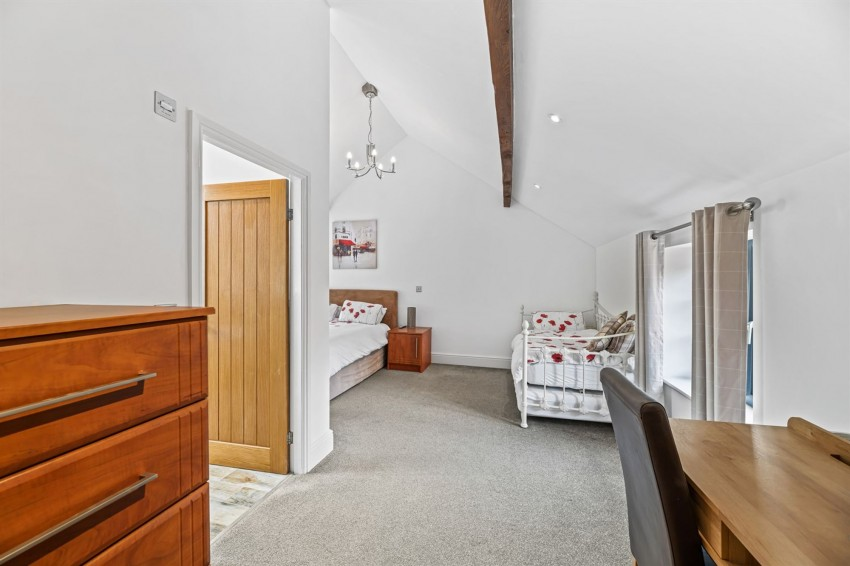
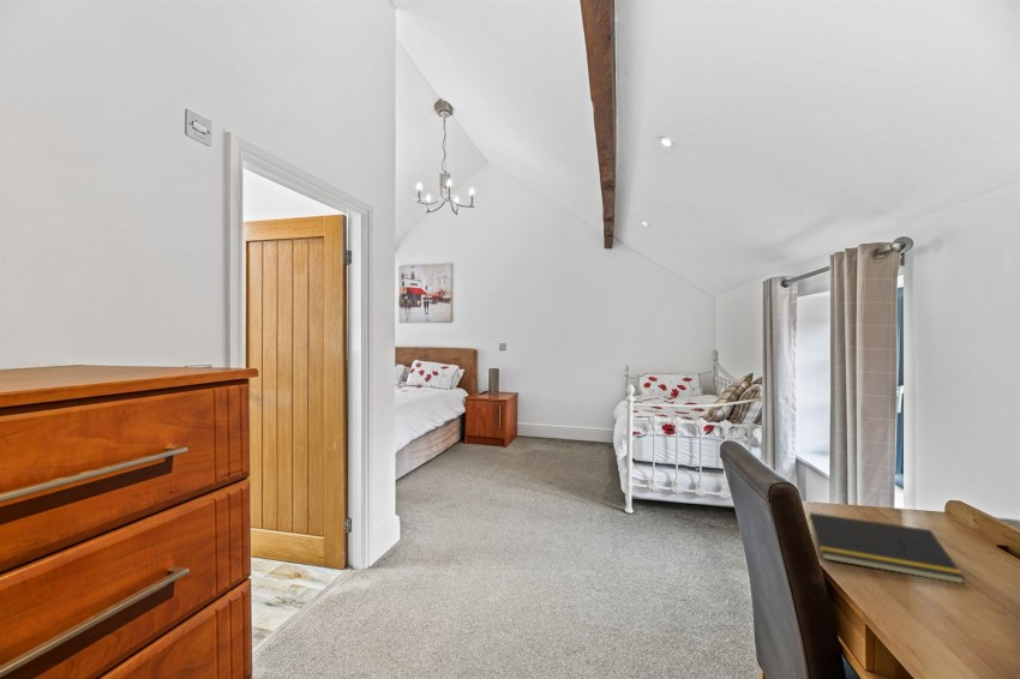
+ notepad [806,511,966,584]
